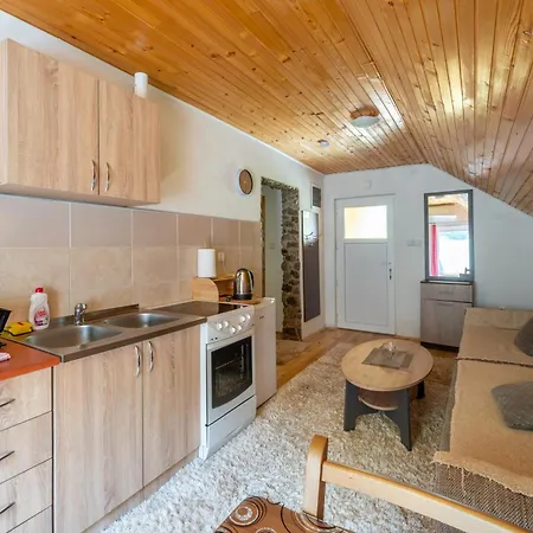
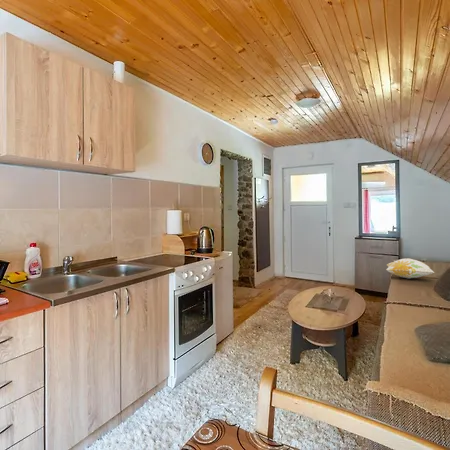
+ decorative pillow [385,257,436,279]
